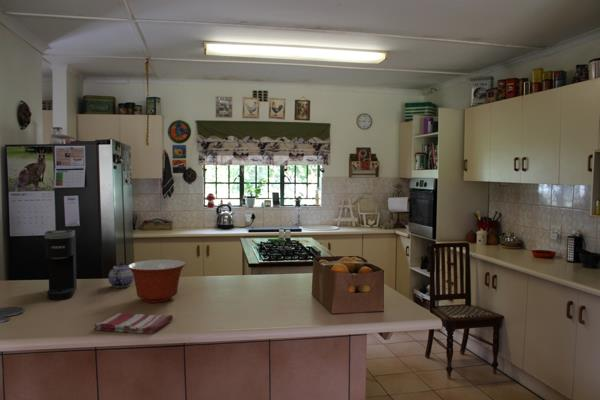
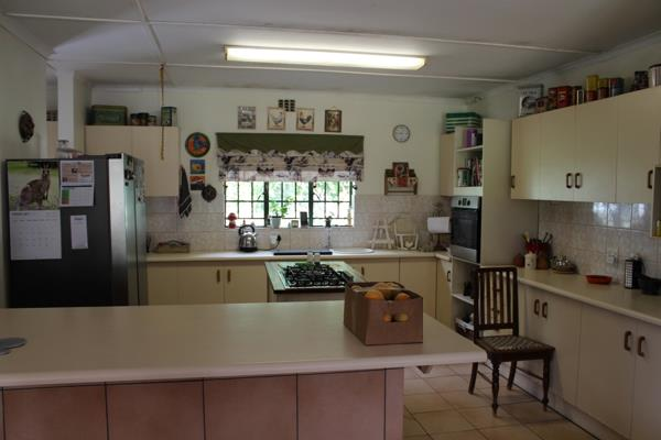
- mixing bowl [128,259,186,304]
- teapot [108,261,134,288]
- coffee maker [44,229,78,301]
- dish towel [93,312,174,335]
